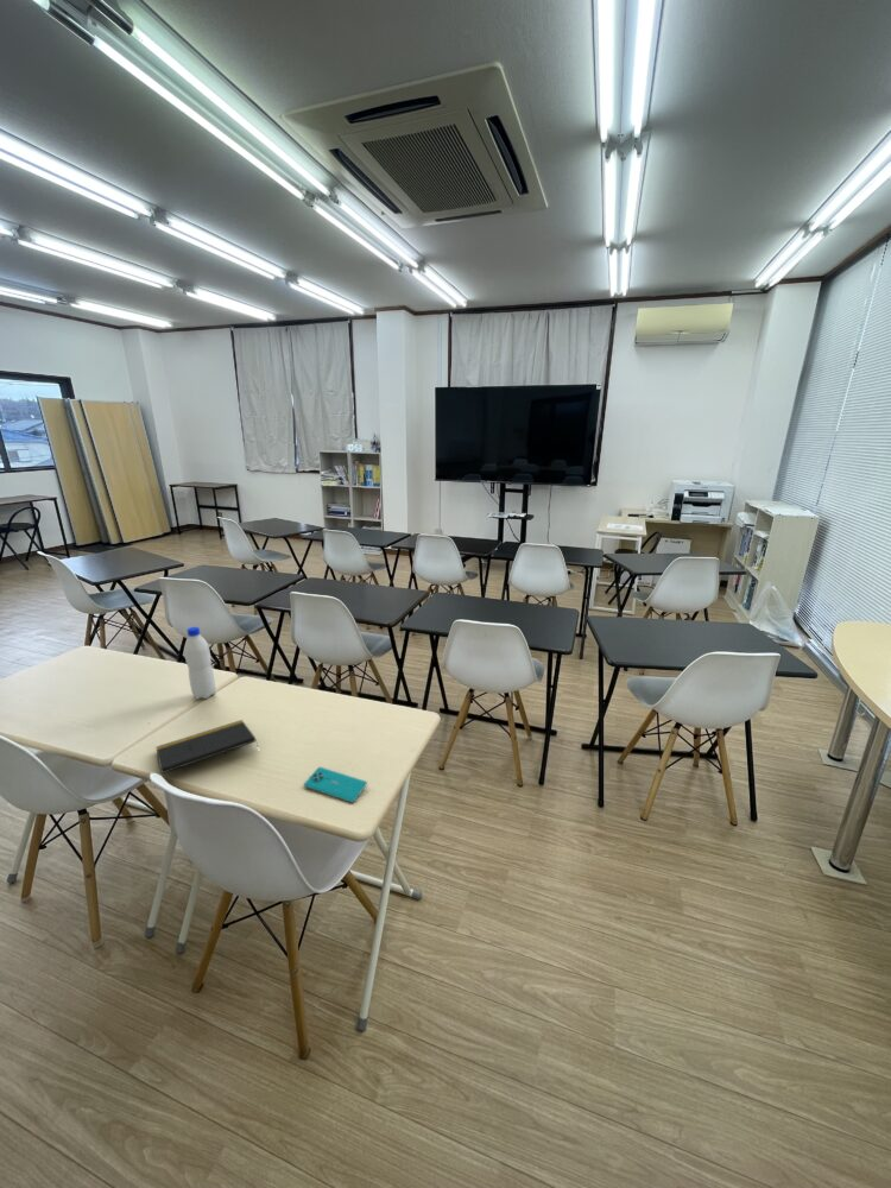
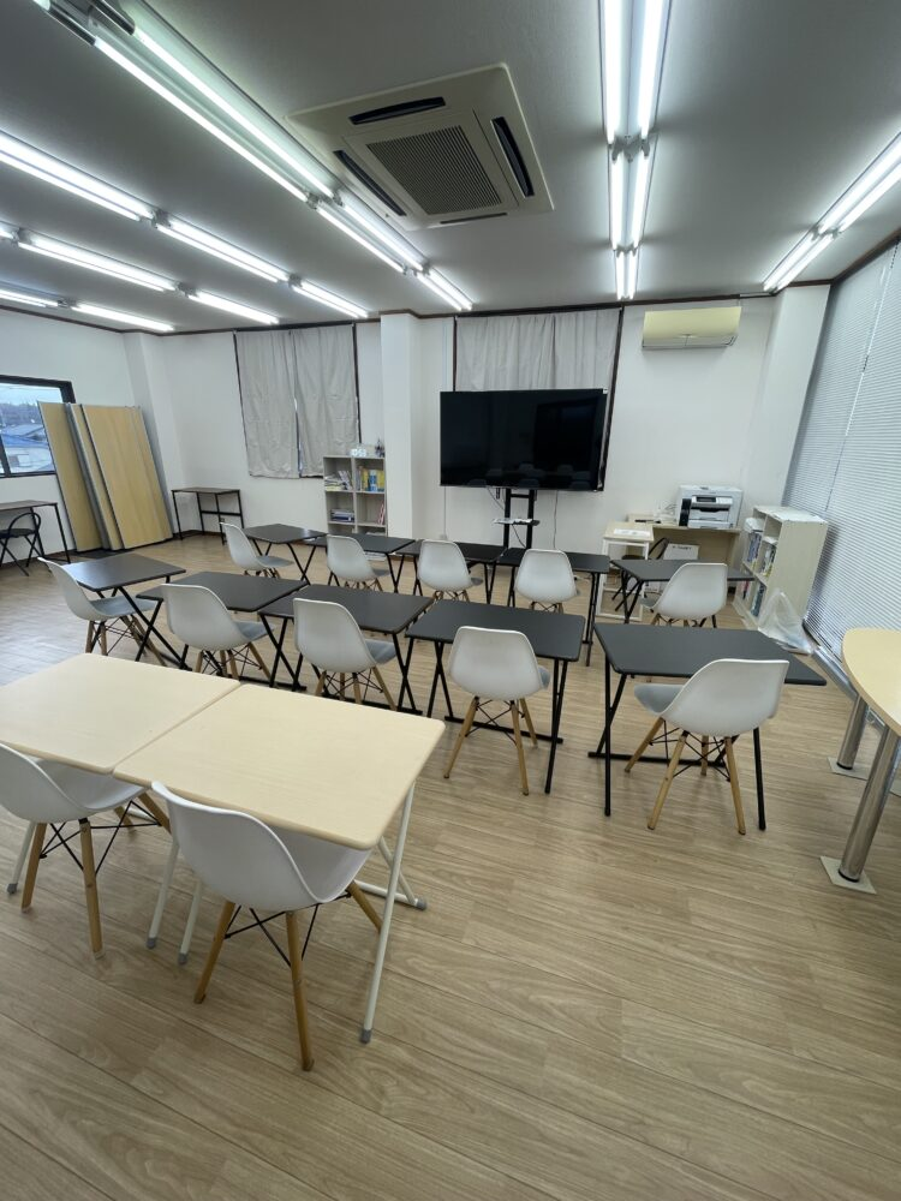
- notepad [154,719,259,775]
- water bottle [183,626,217,701]
- smartphone [303,766,368,804]
